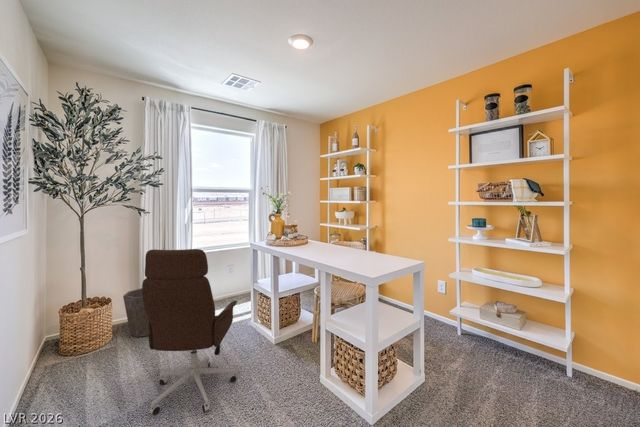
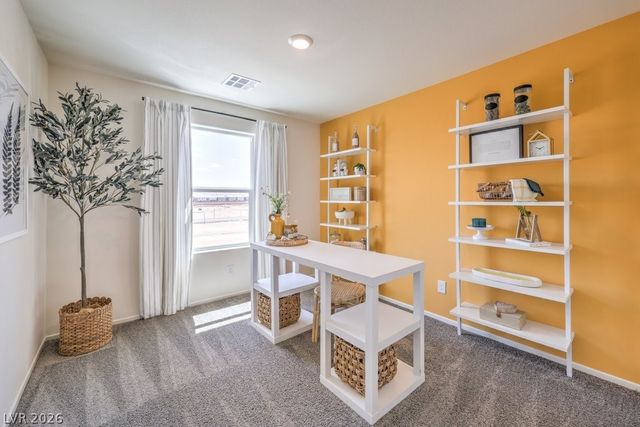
- waste bin [122,287,149,338]
- office chair [141,248,238,416]
